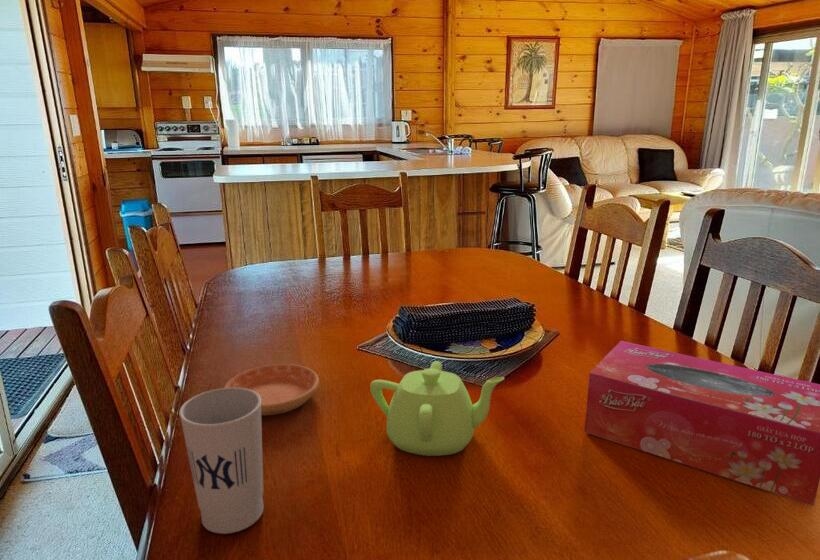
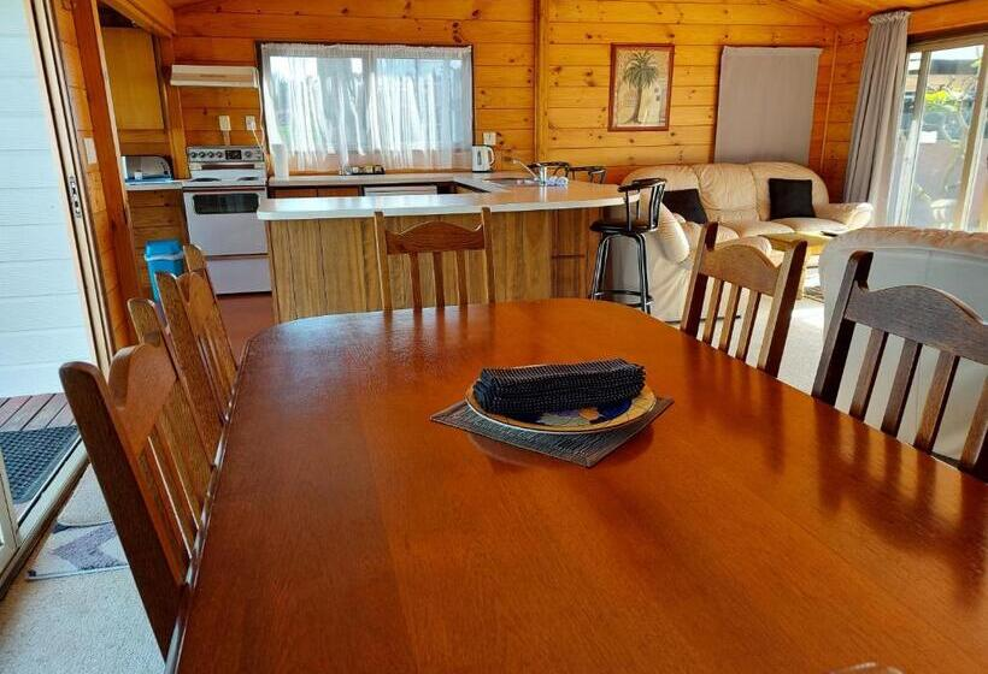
- tissue box [583,340,820,507]
- saucer [223,363,320,416]
- teapot [369,360,505,457]
- cup [178,387,265,535]
